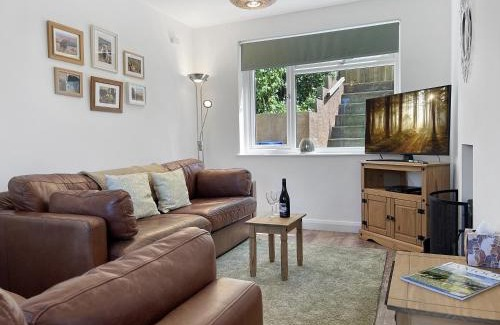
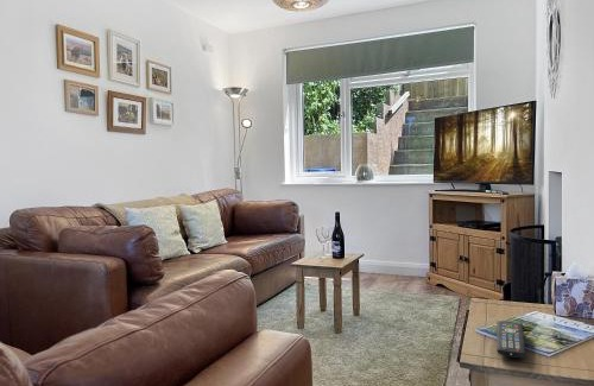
+ remote control [495,319,526,359]
